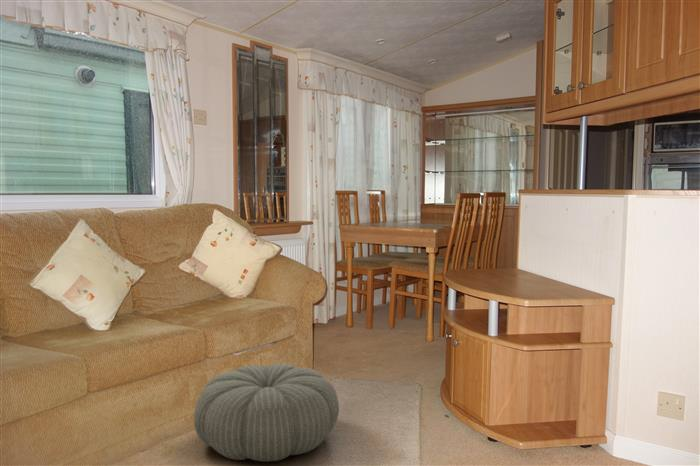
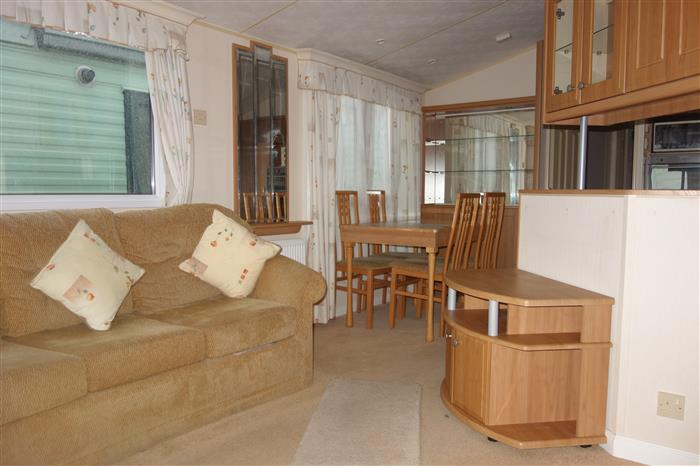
- pouf [193,363,340,463]
